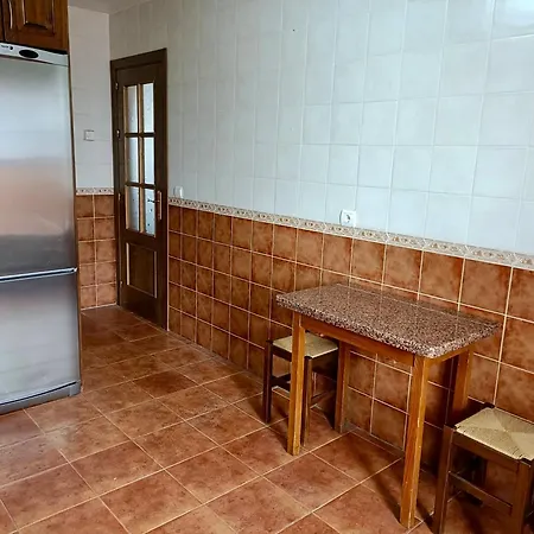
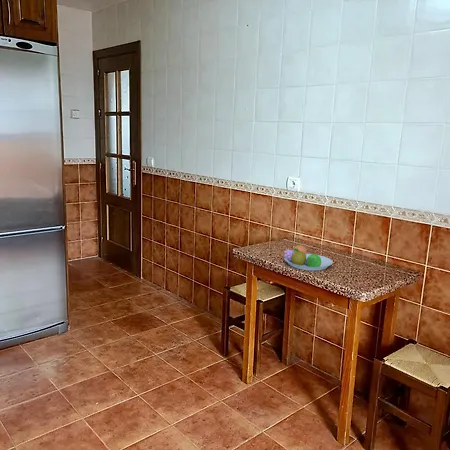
+ fruit bowl [283,243,334,271]
